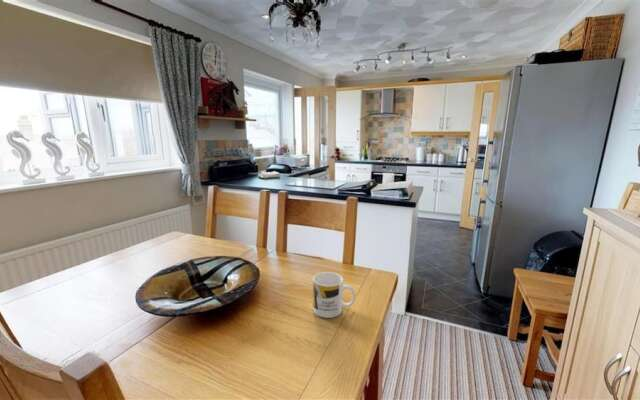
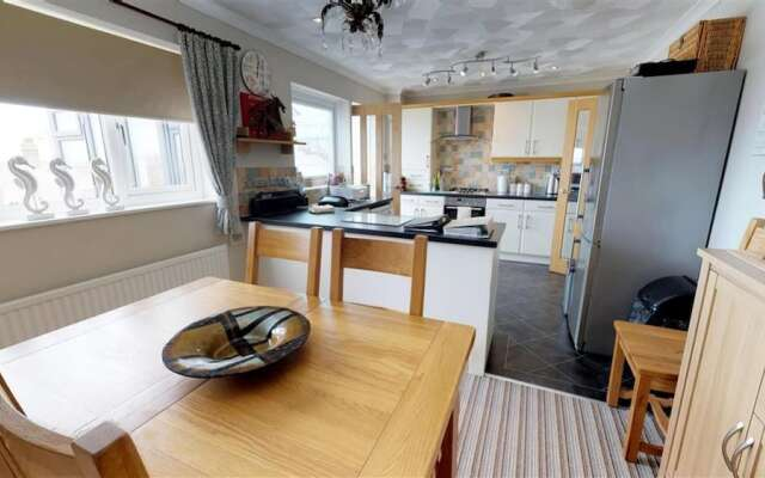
- mug [312,271,357,319]
